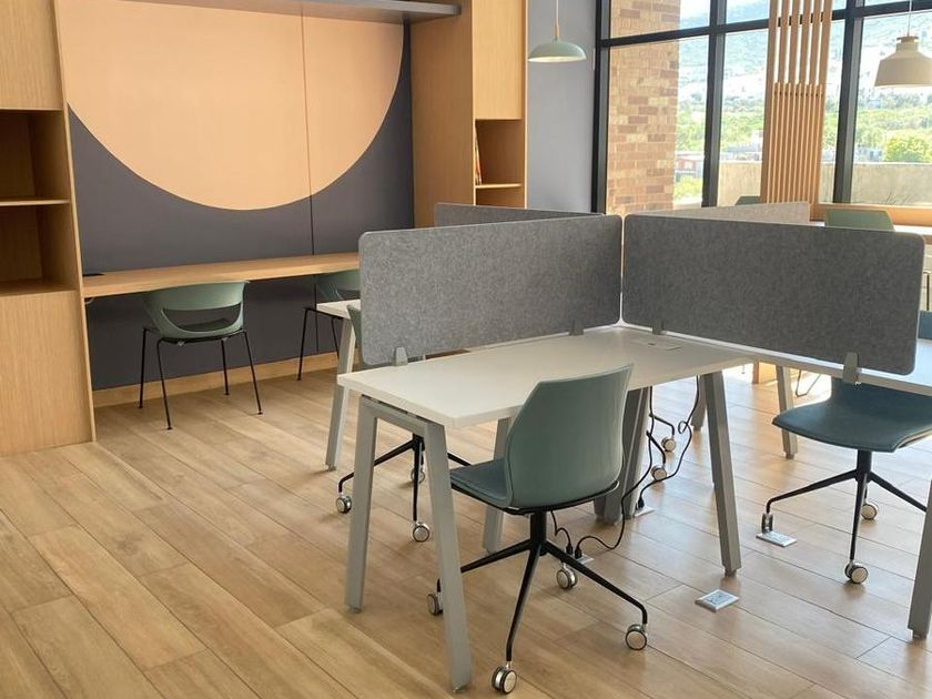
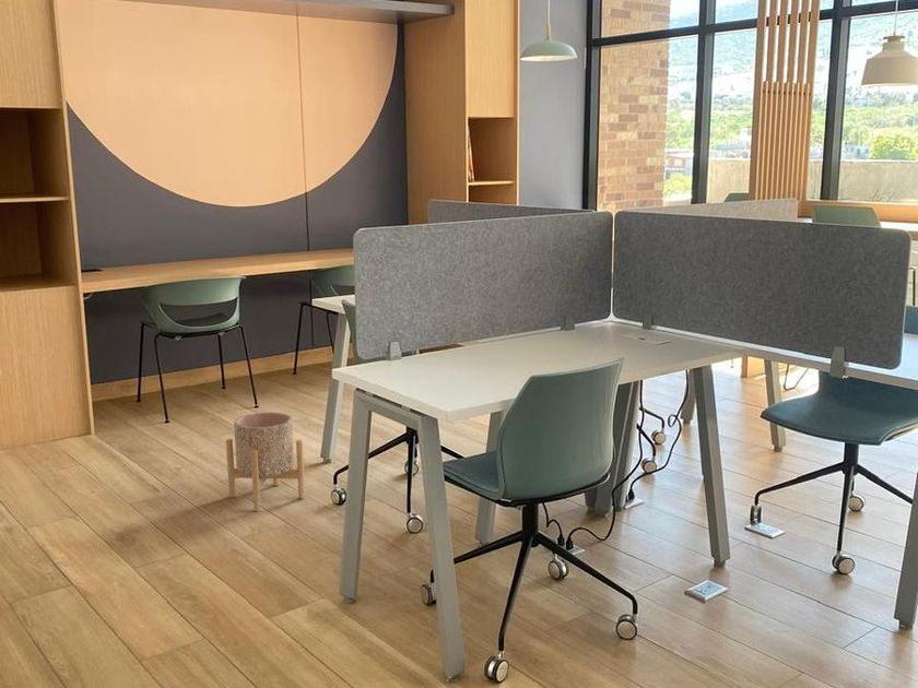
+ planter [225,411,306,512]
